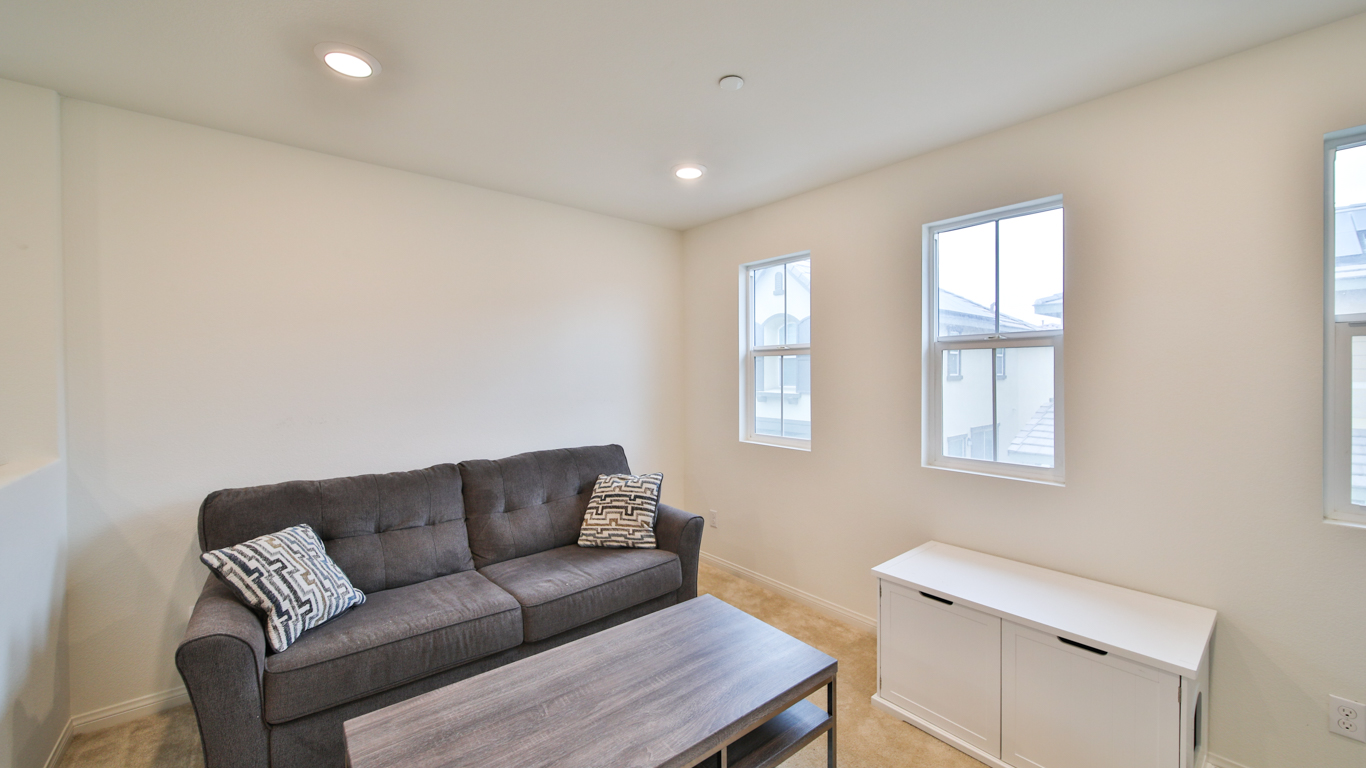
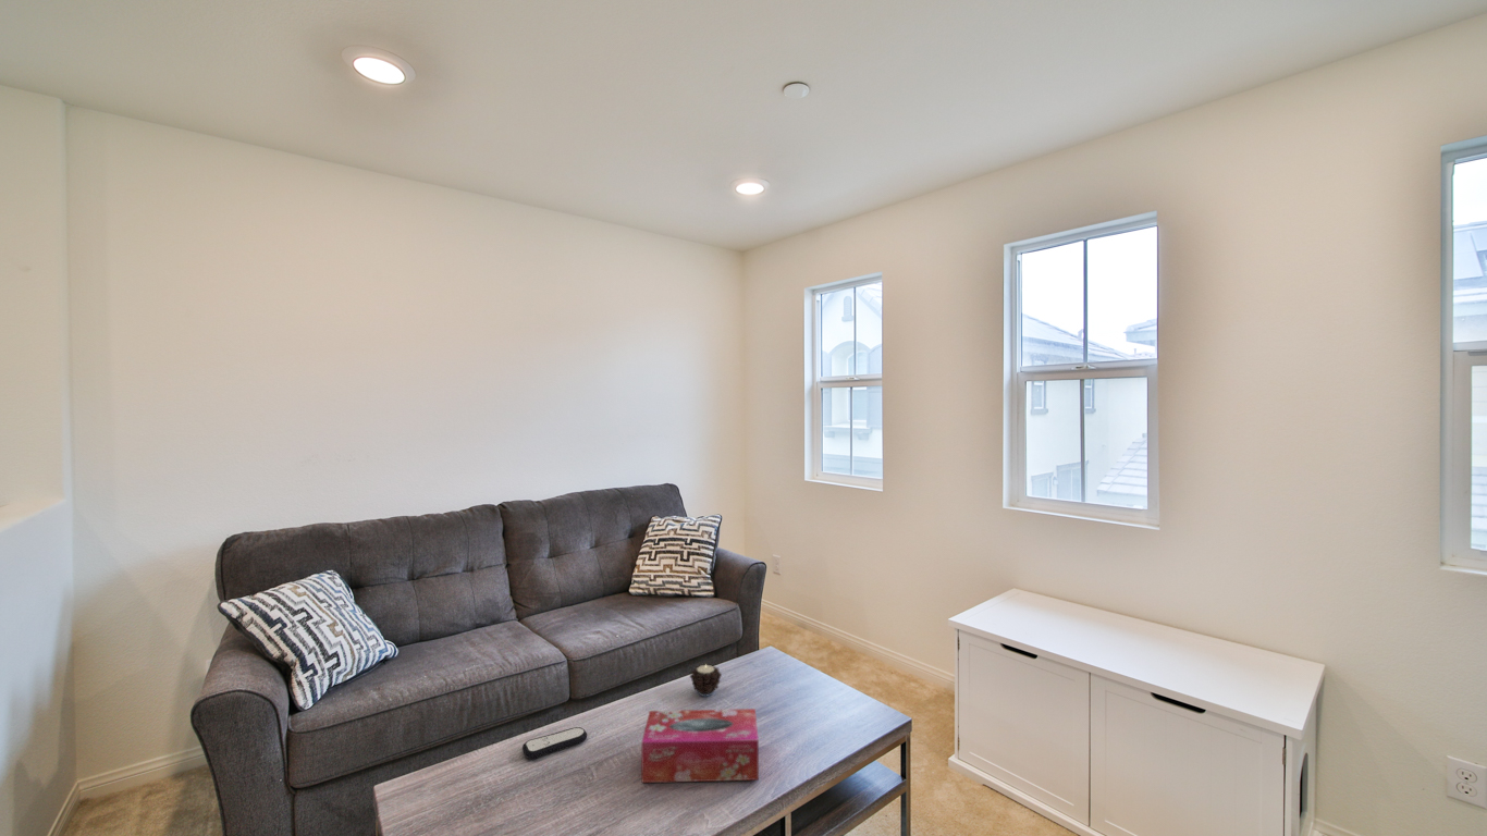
+ candle [689,663,723,698]
+ remote control [521,726,588,760]
+ tissue box [640,708,760,784]
